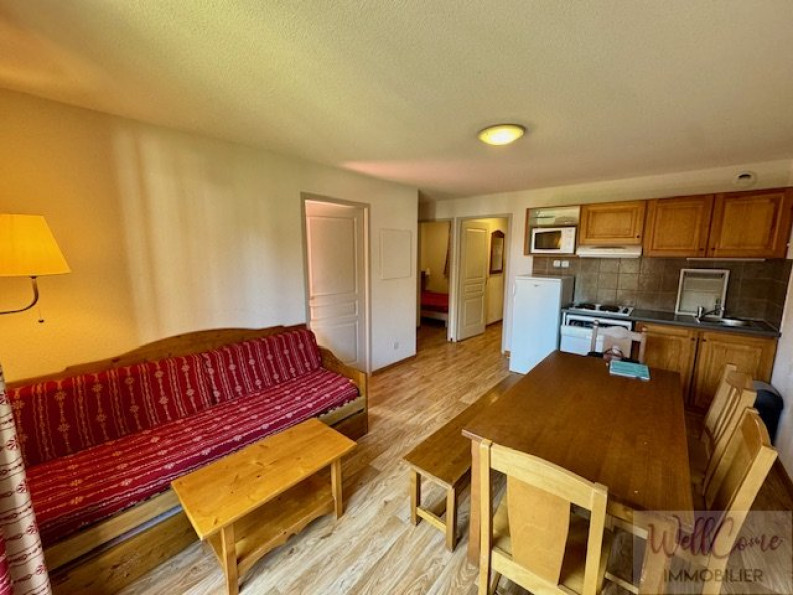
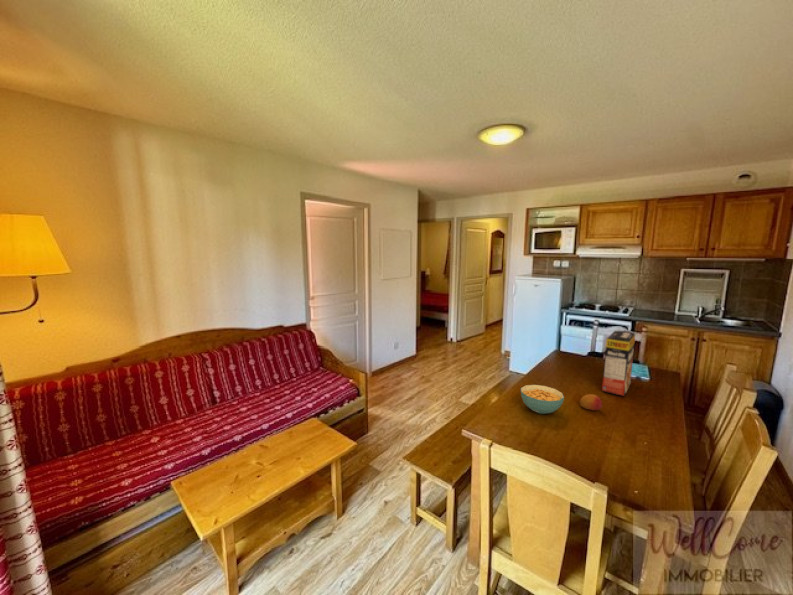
+ cereal box [601,329,636,397]
+ cereal bowl [520,384,565,415]
+ fruit [579,393,603,411]
